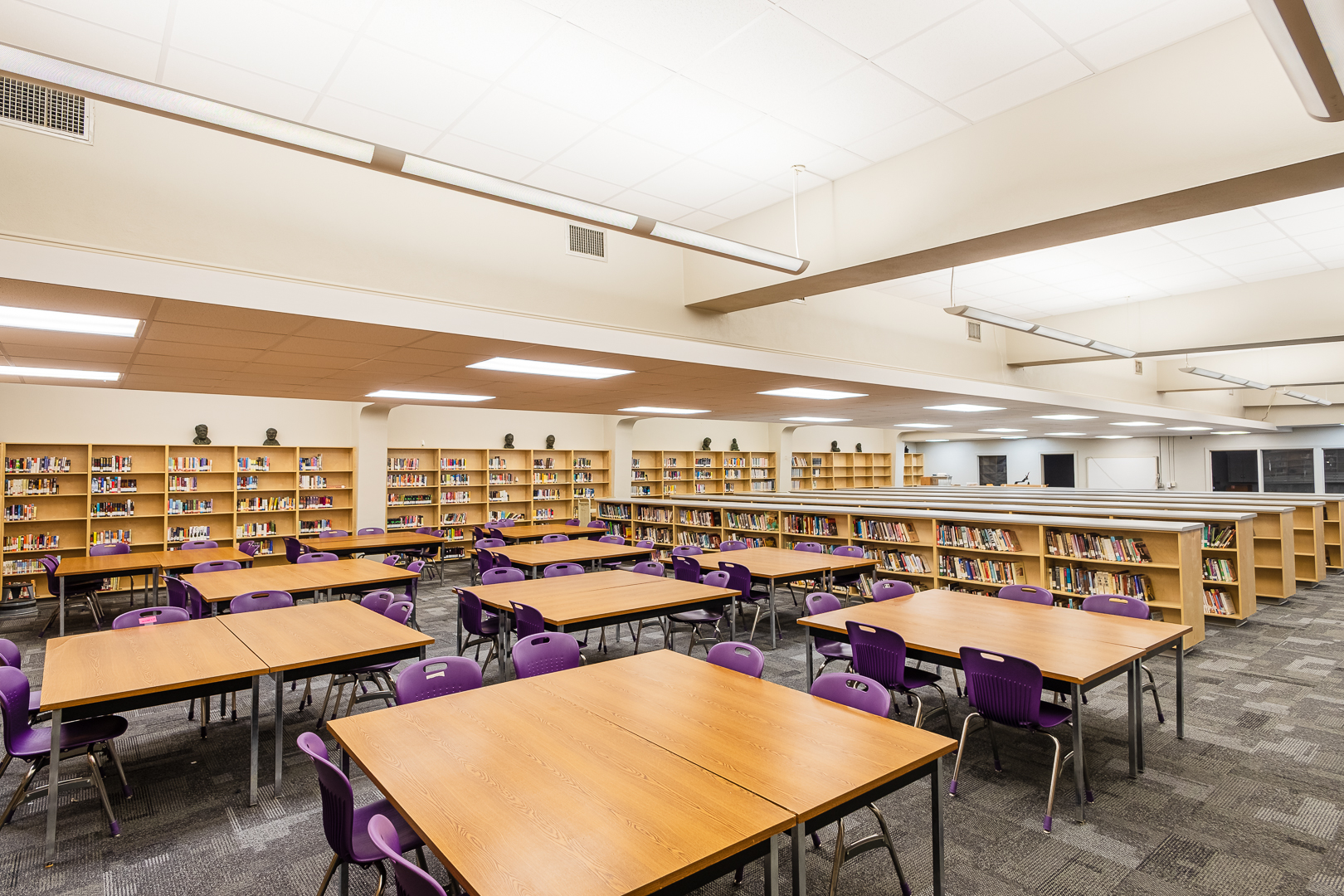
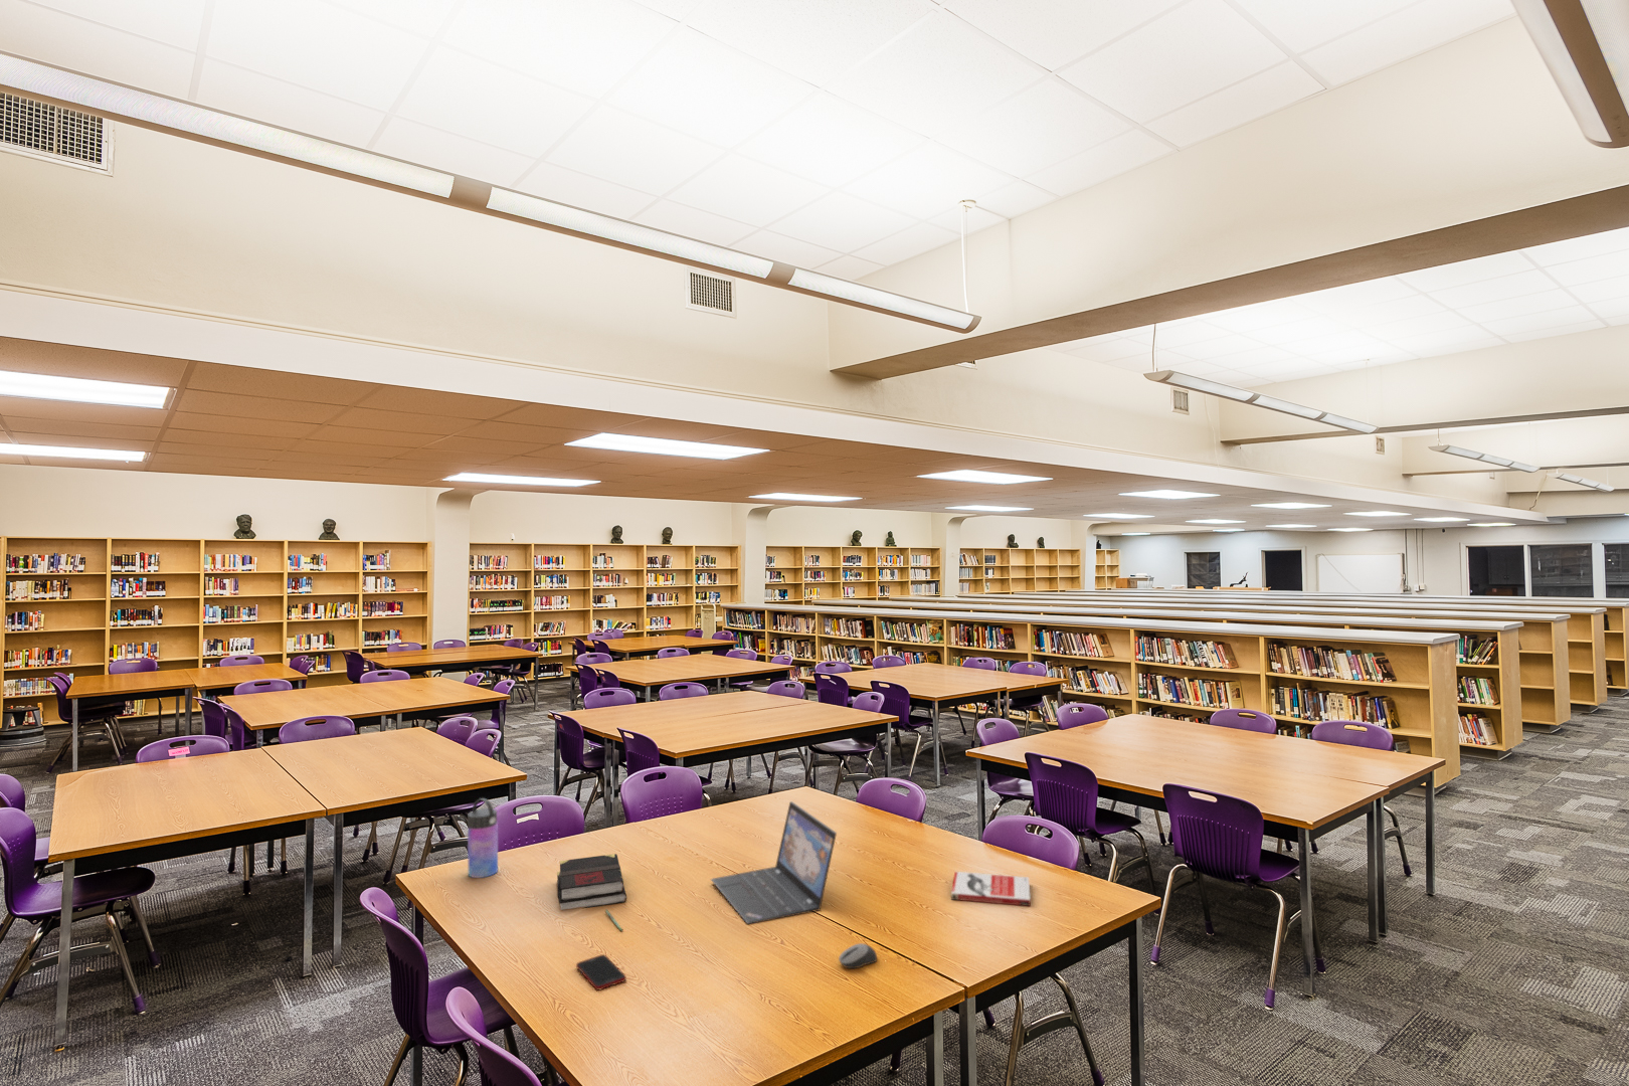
+ pen [605,909,624,933]
+ book [950,870,1031,907]
+ laptop [710,800,838,925]
+ computer mouse [838,942,878,970]
+ book [556,853,628,911]
+ cell phone [576,953,628,991]
+ water bottle [467,798,498,879]
